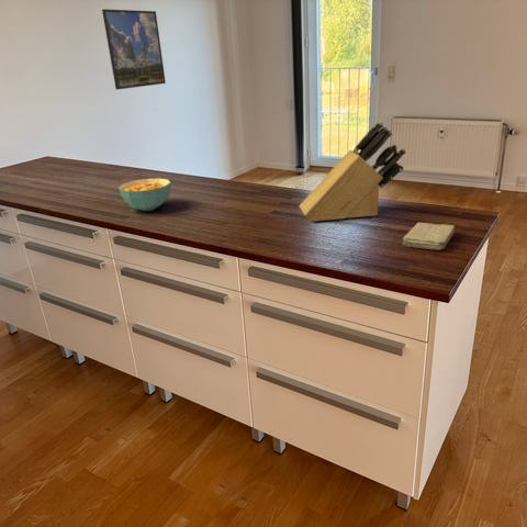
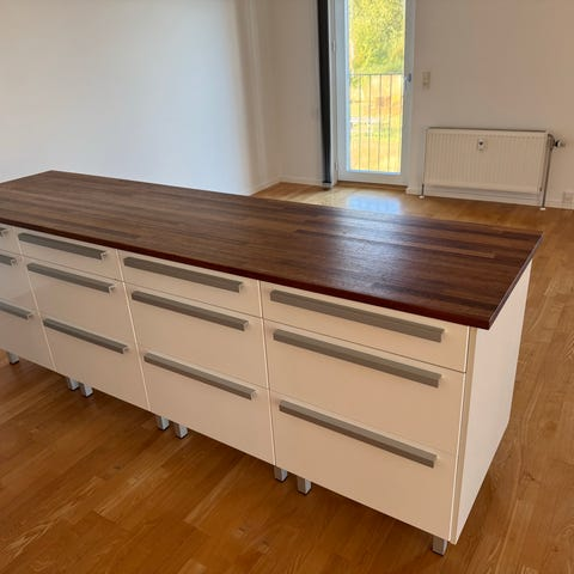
- knife block [299,121,407,223]
- washcloth [402,222,456,251]
- cereal bowl [117,178,172,212]
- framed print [101,8,167,90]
